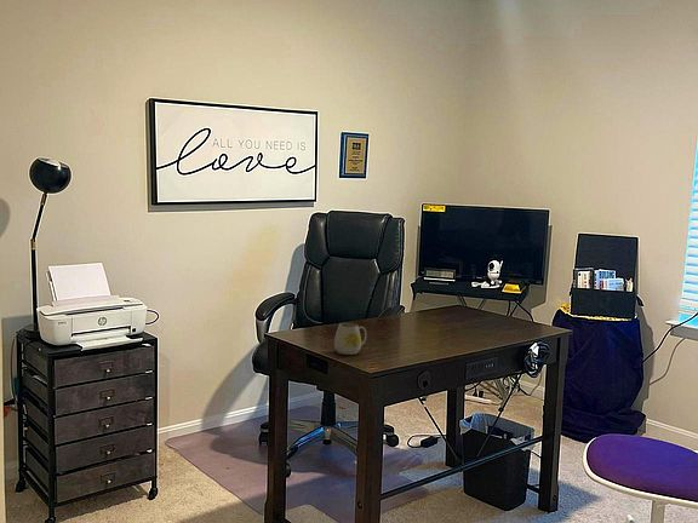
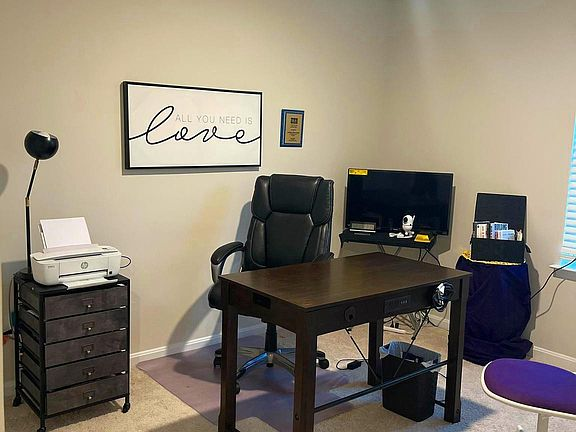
- mug [333,322,368,356]
